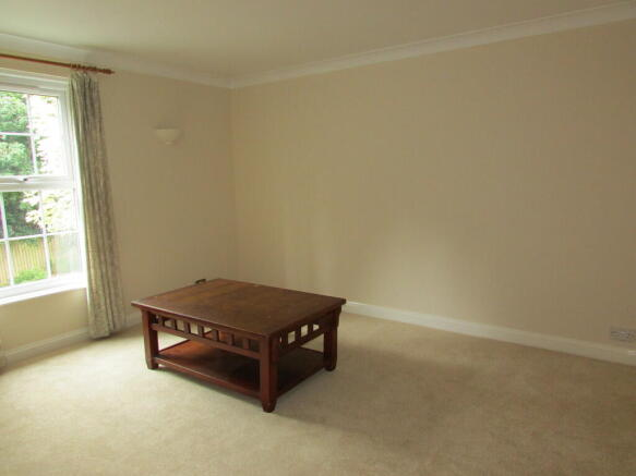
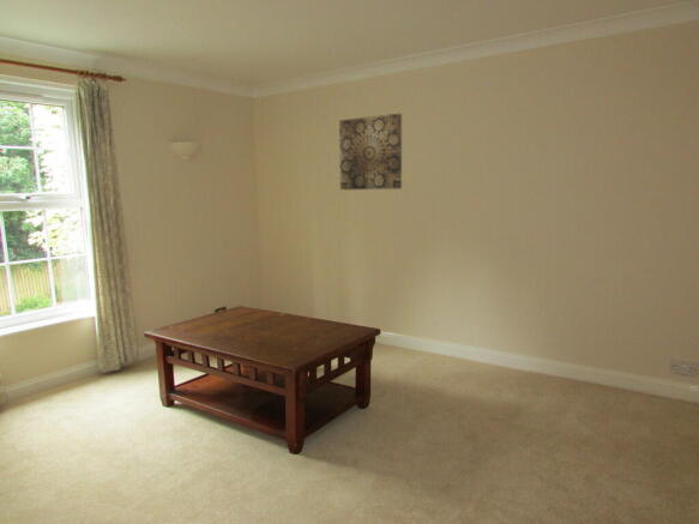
+ wall art [338,113,403,191]
